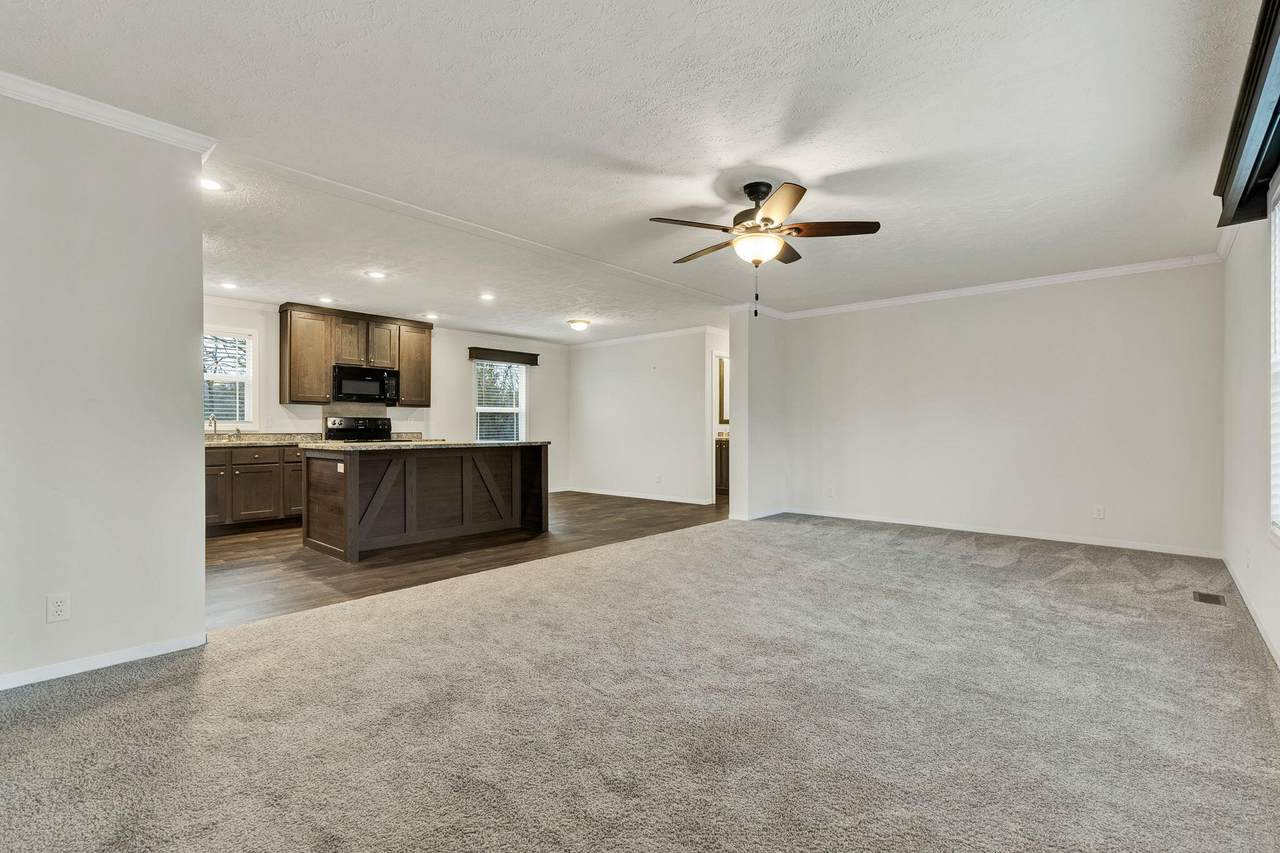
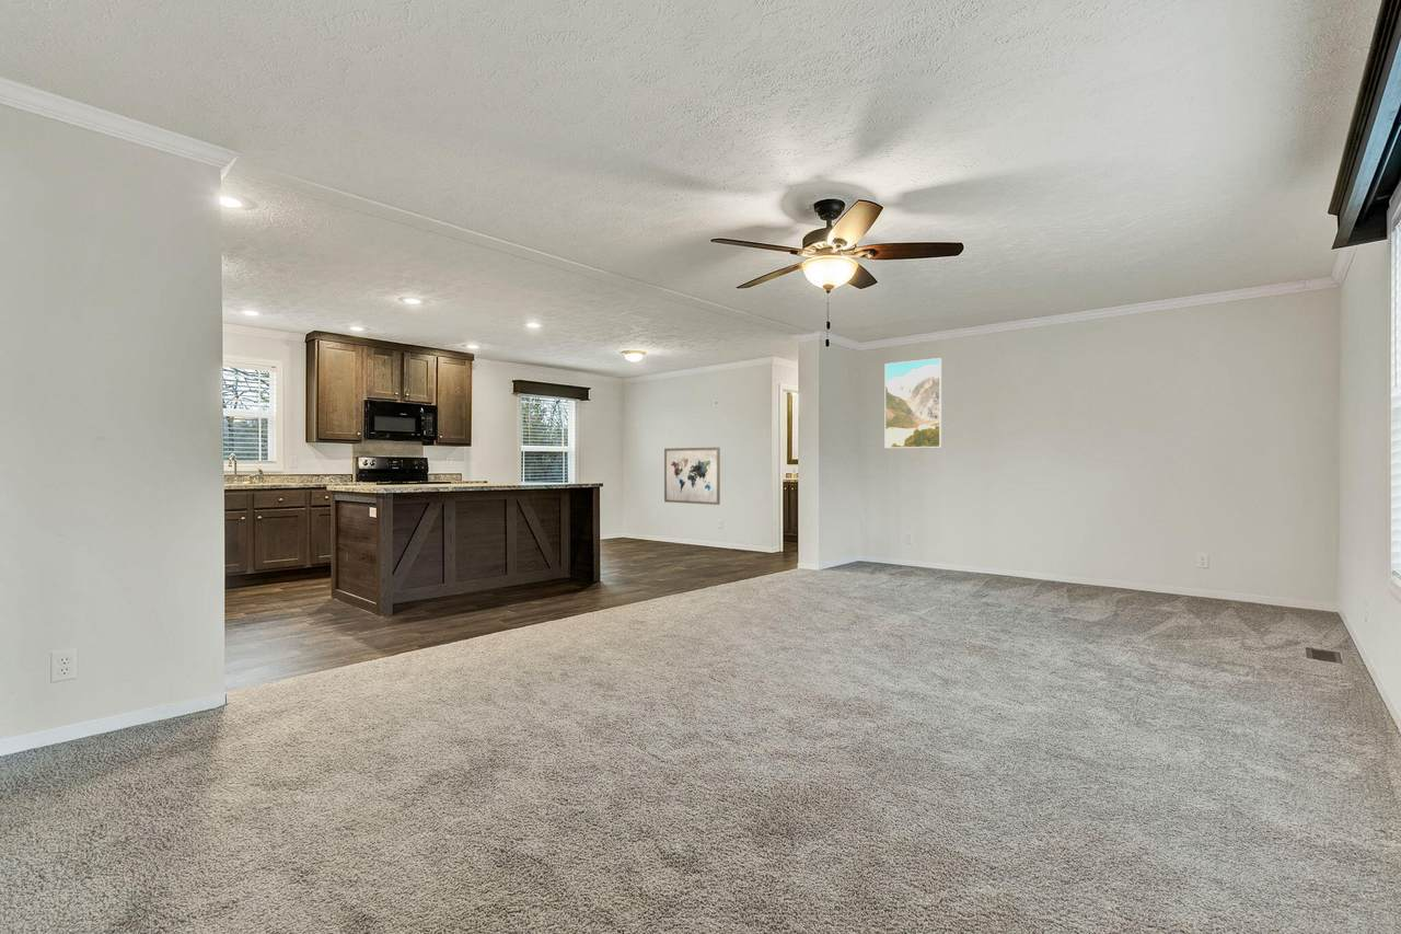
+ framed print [884,357,942,449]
+ wall art [663,447,721,506]
